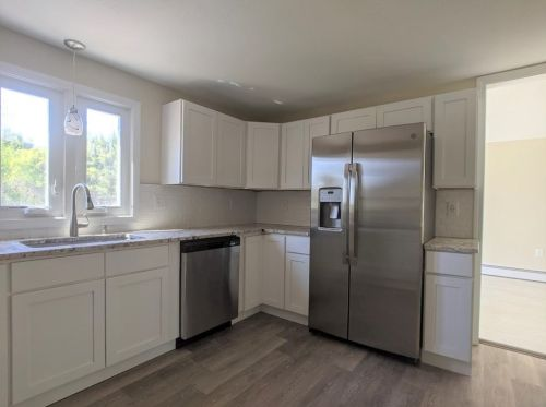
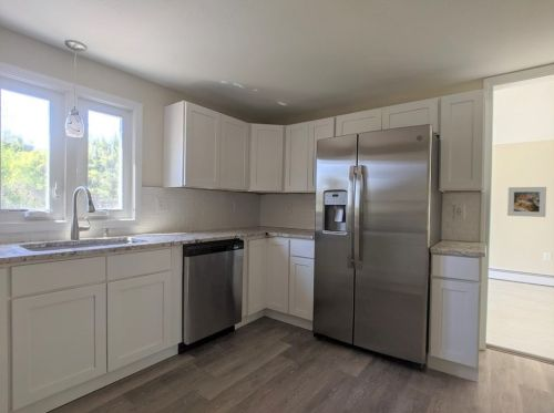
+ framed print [506,186,547,218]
